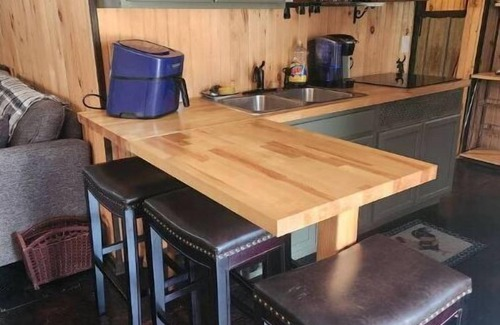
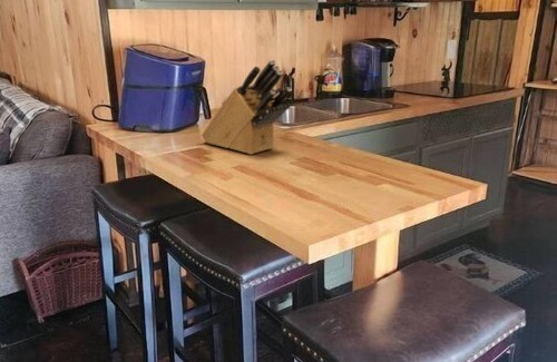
+ knife block [201,58,293,156]
